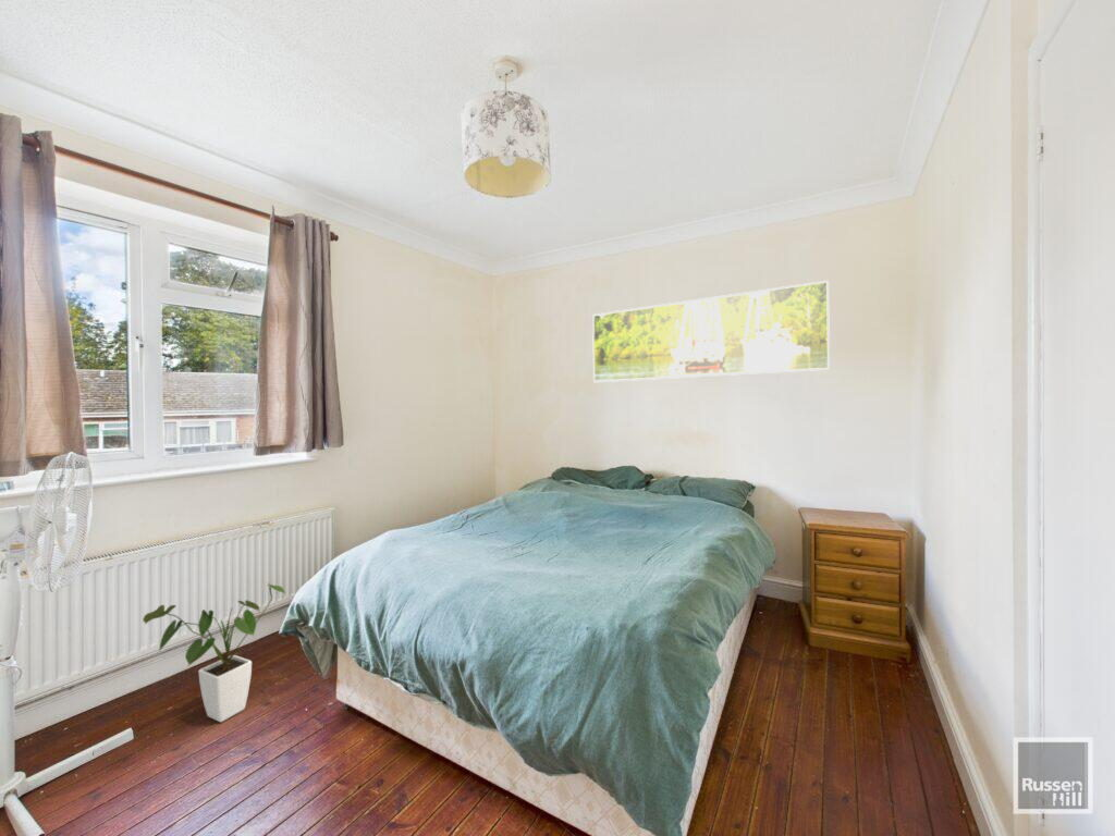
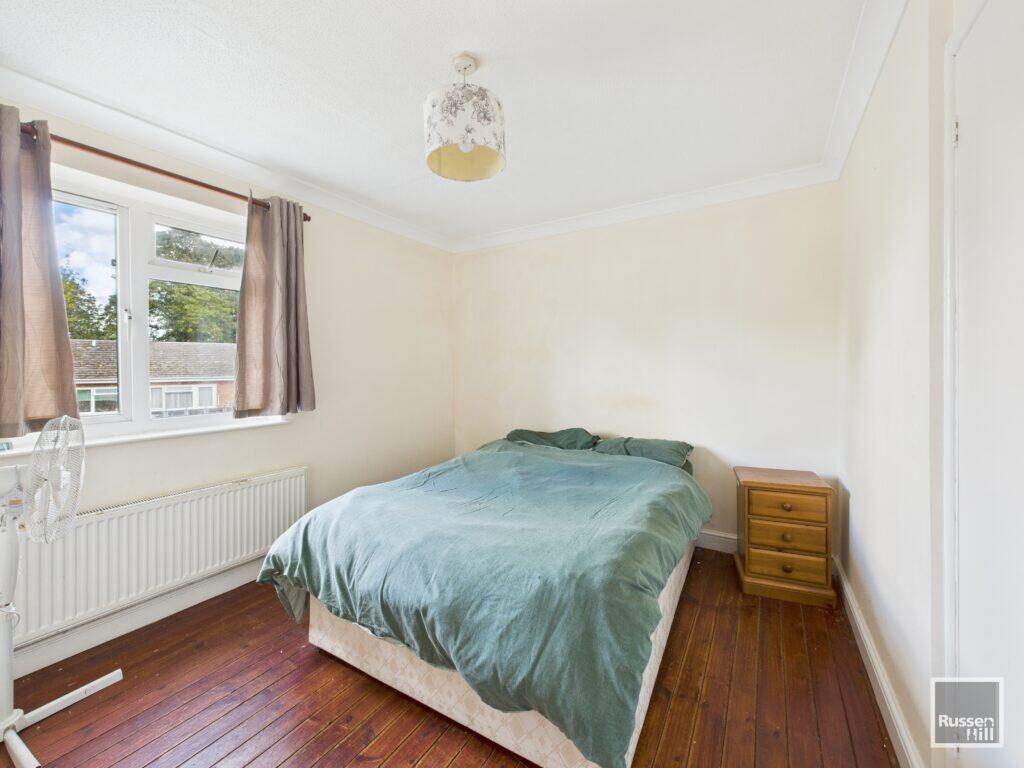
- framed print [591,280,831,383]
- house plant [142,582,286,723]
